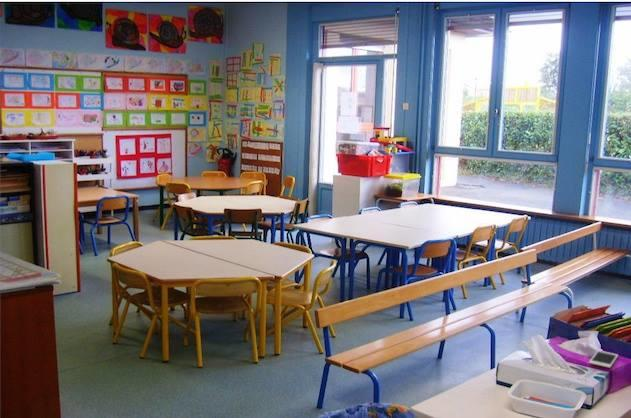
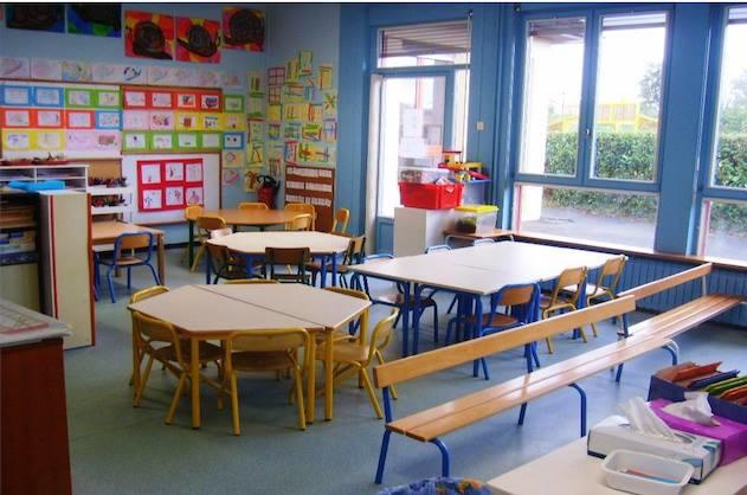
- cell phone [588,350,619,369]
